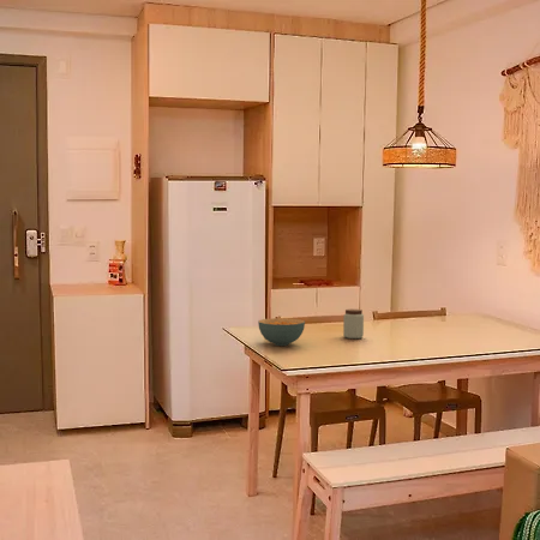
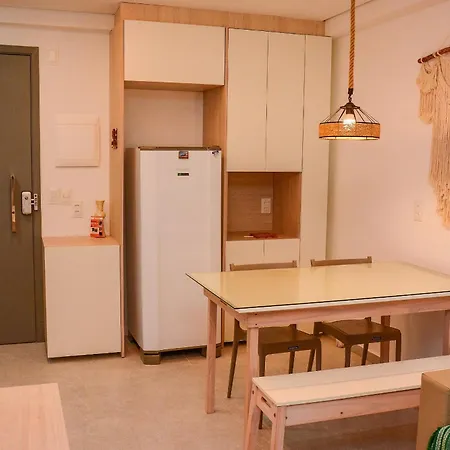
- cereal bowl [257,317,306,347]
- peanut butter [342,308,365,340]
